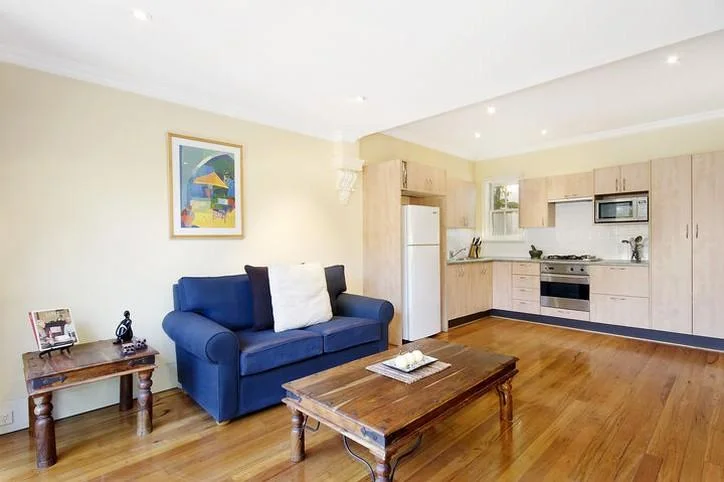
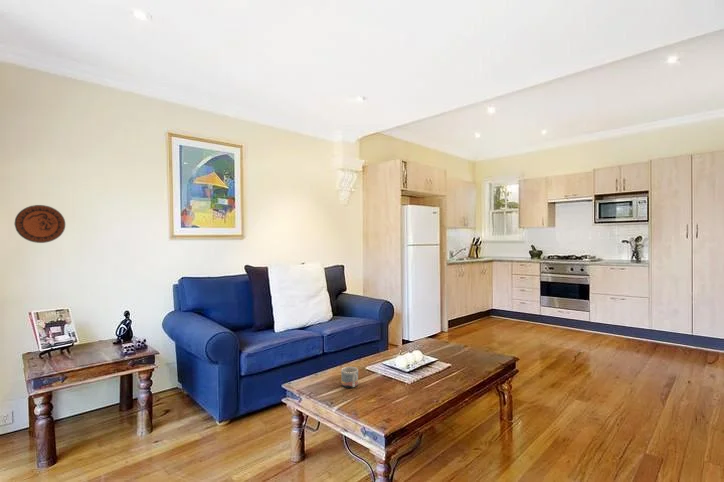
+ decorative plate [14,204,66,244]
+ mug [340,366,359,389]
